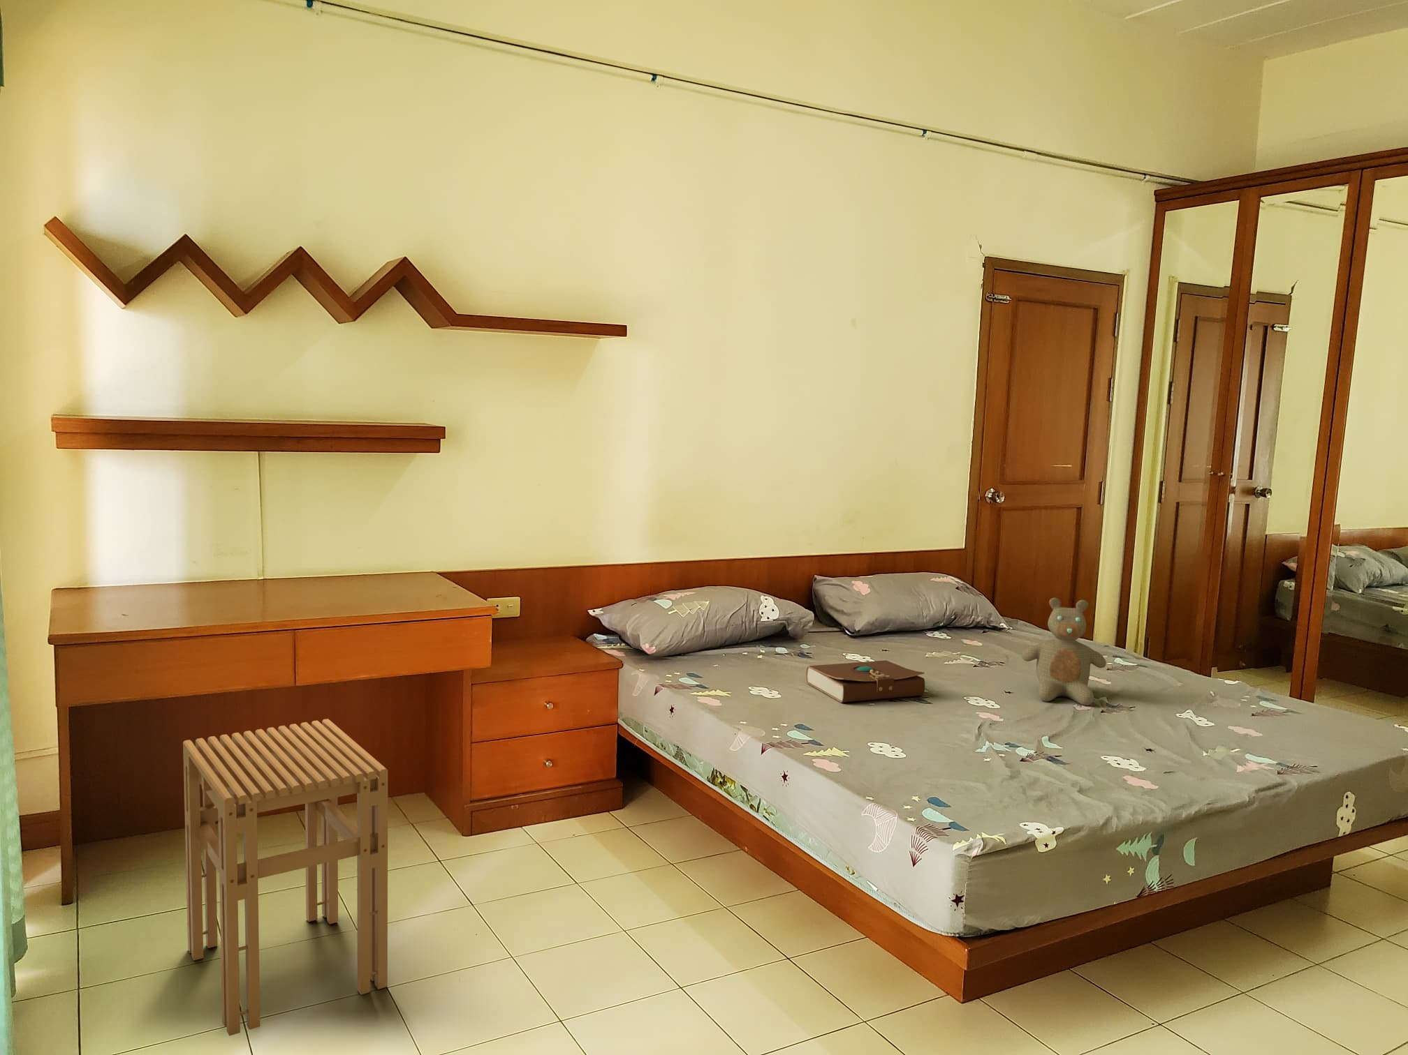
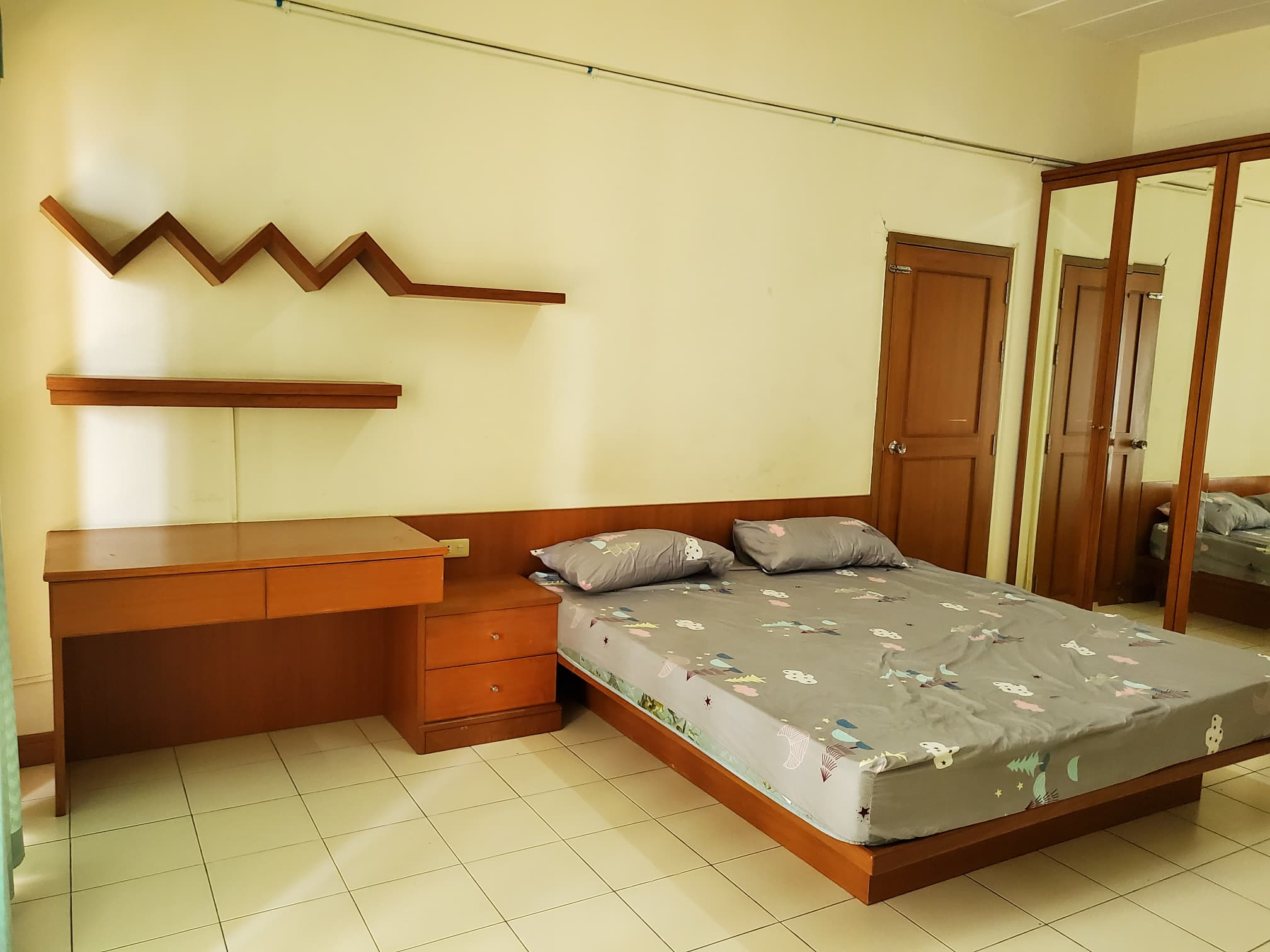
- teddy bear [1021,597,1106,706]
- stool [182,718,388,1036]
- book [805,660,926,704]
